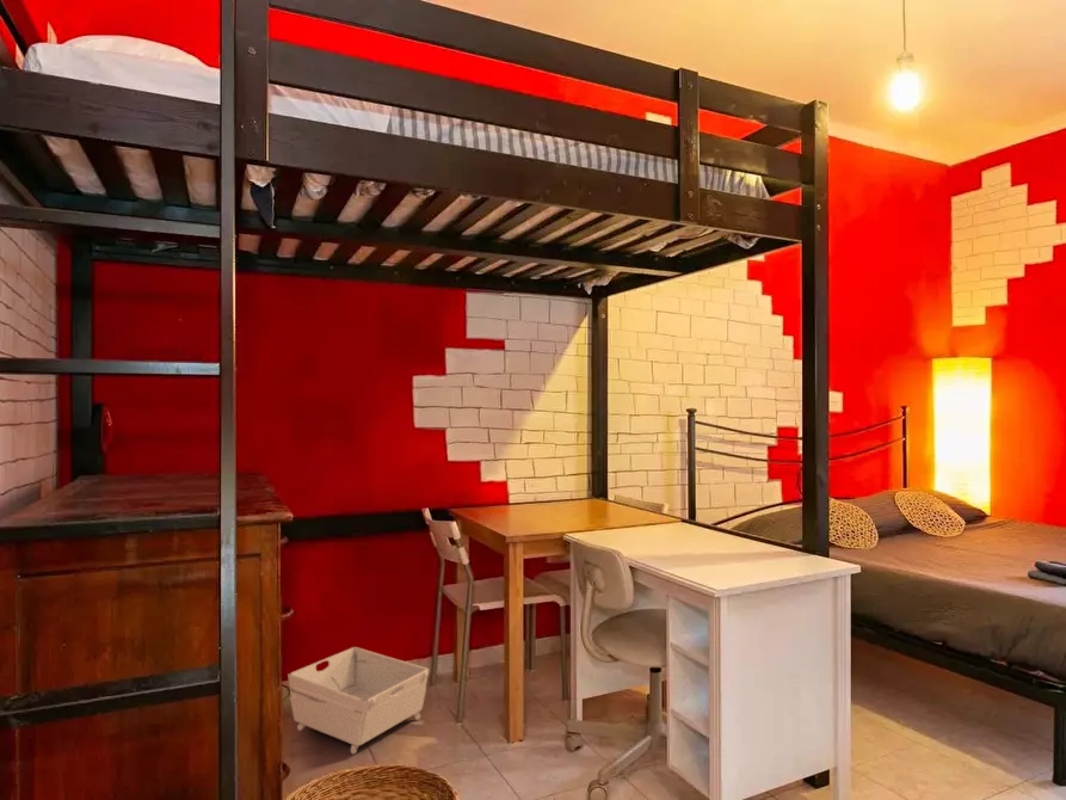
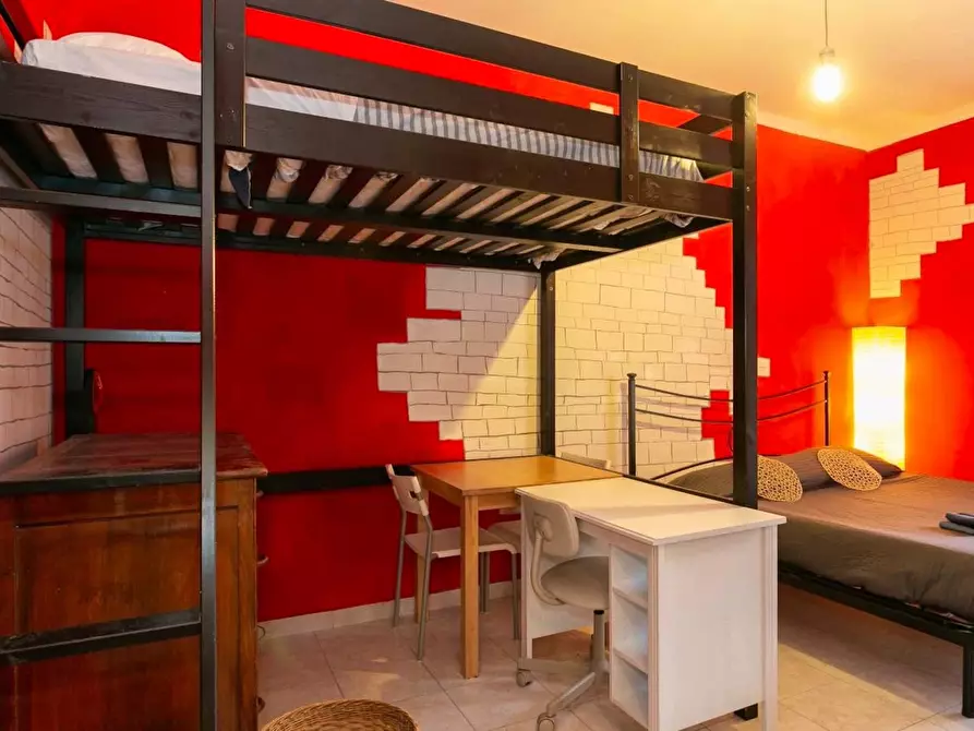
- storage bin [286,646,431,755]
